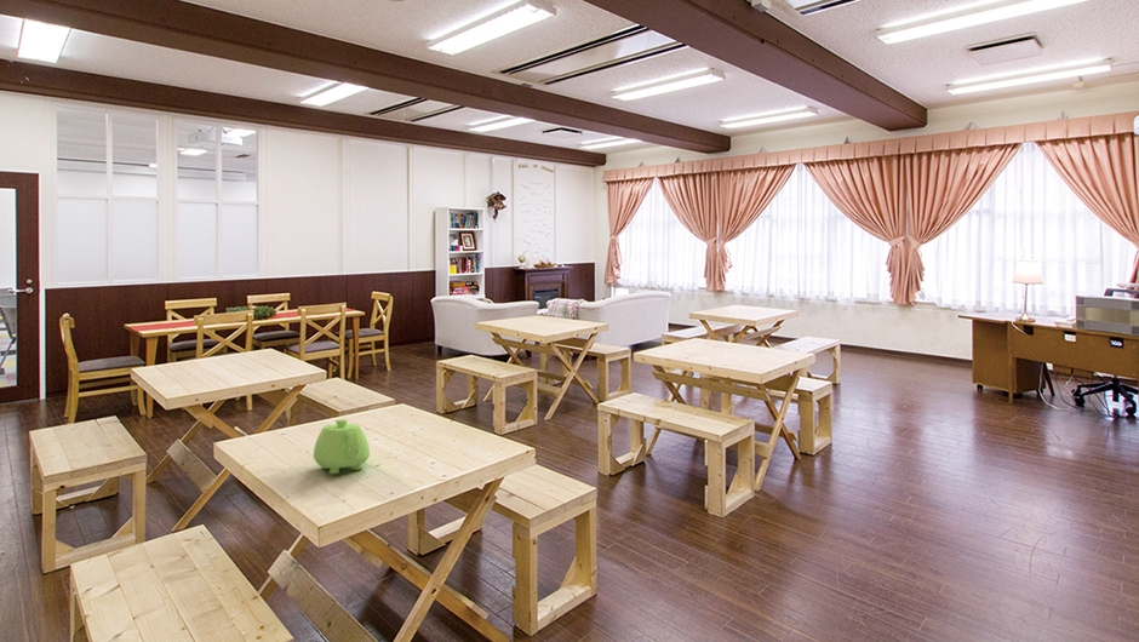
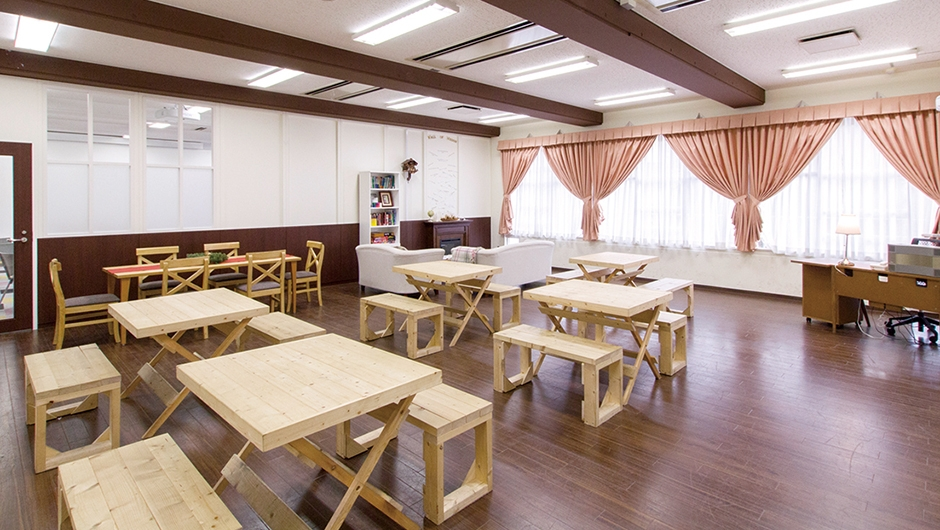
- teapot [313,418,371,475]
